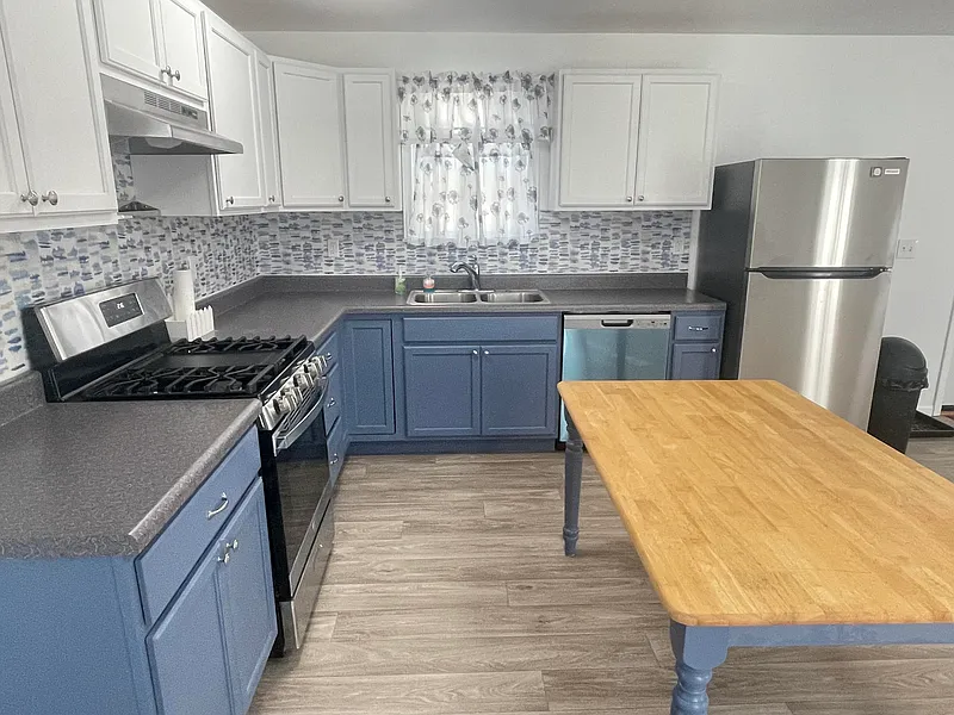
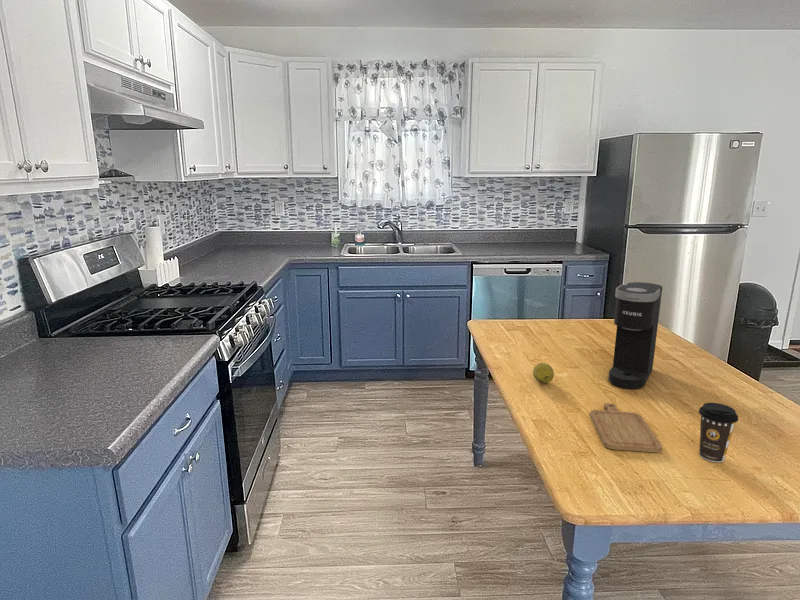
+ coffee maker [607,281,663,390]
+ fruit [532,362,555,384]
+ chopping board [589,402,663,454]
+ coffee cup [698,402,739,463]
